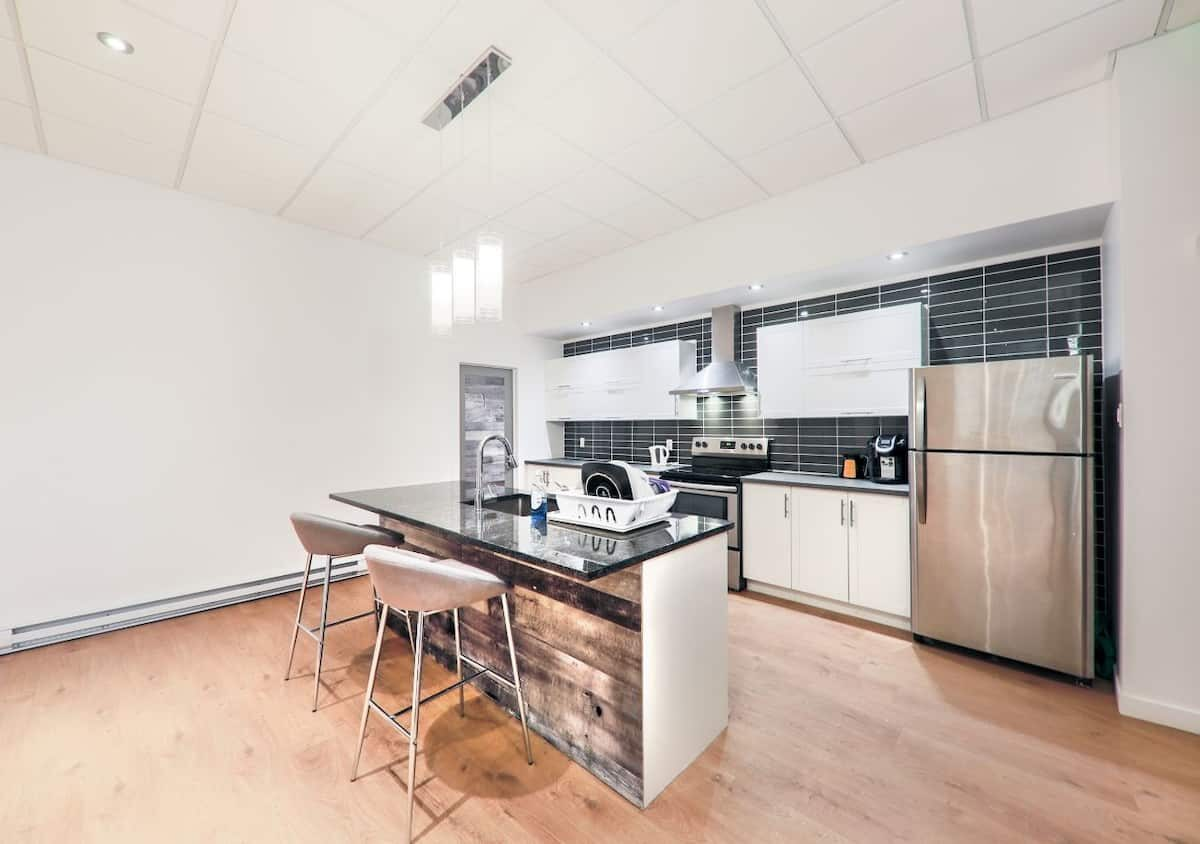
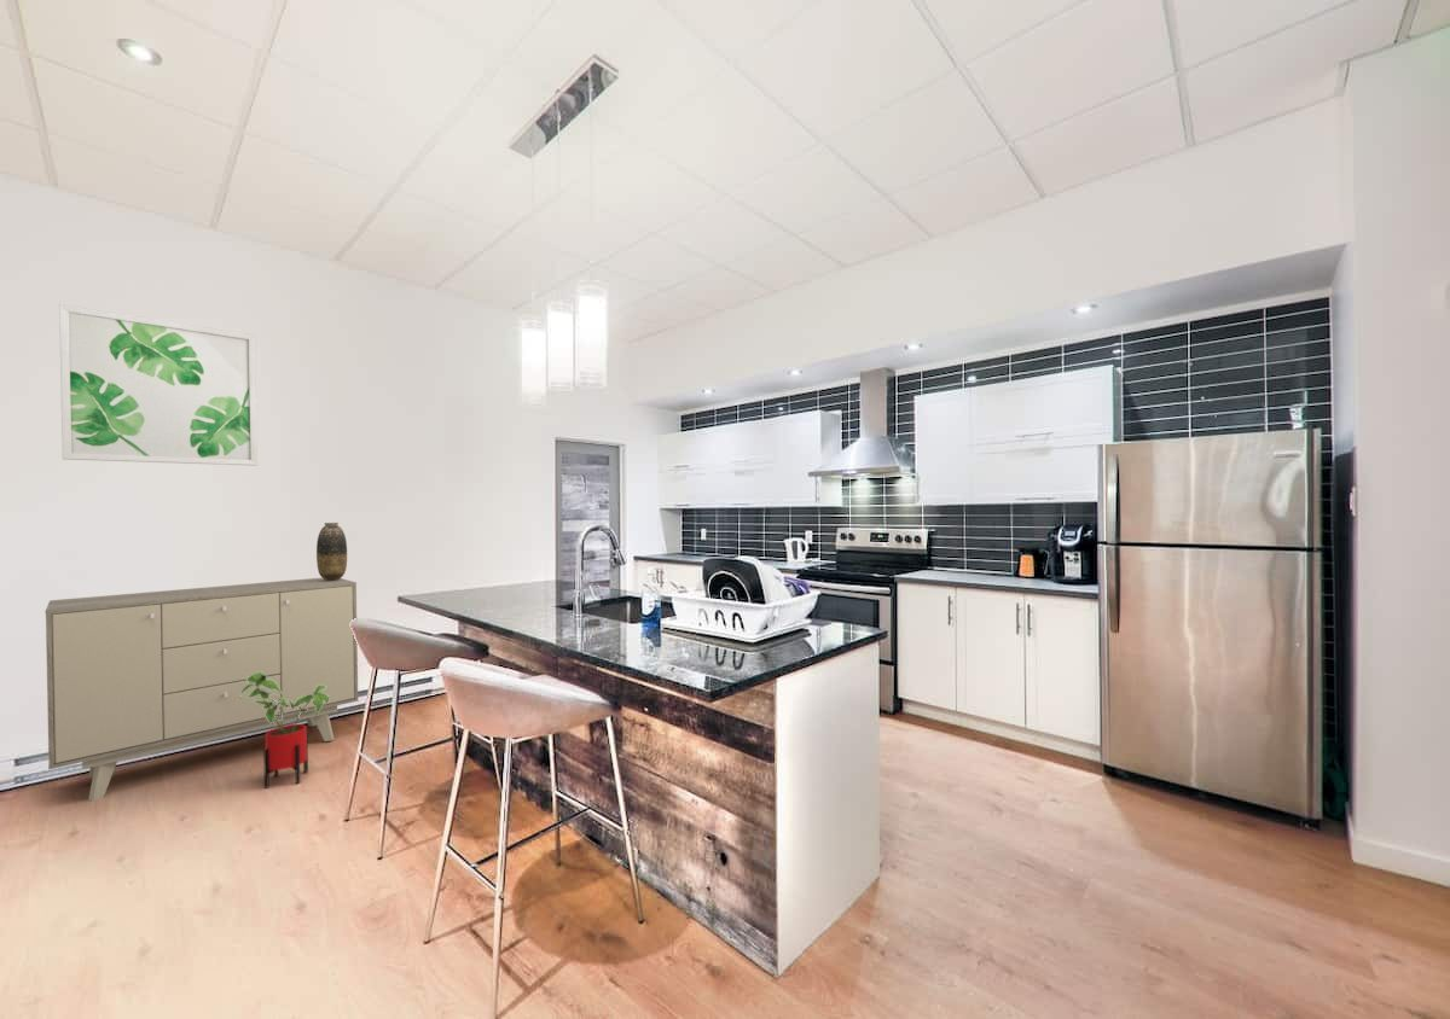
+ vase [315,522,348,581]
+ sideboard [45,577,360,803]
+ house plant [240,671,329,790]
+ wall art [58,303,259,466]
